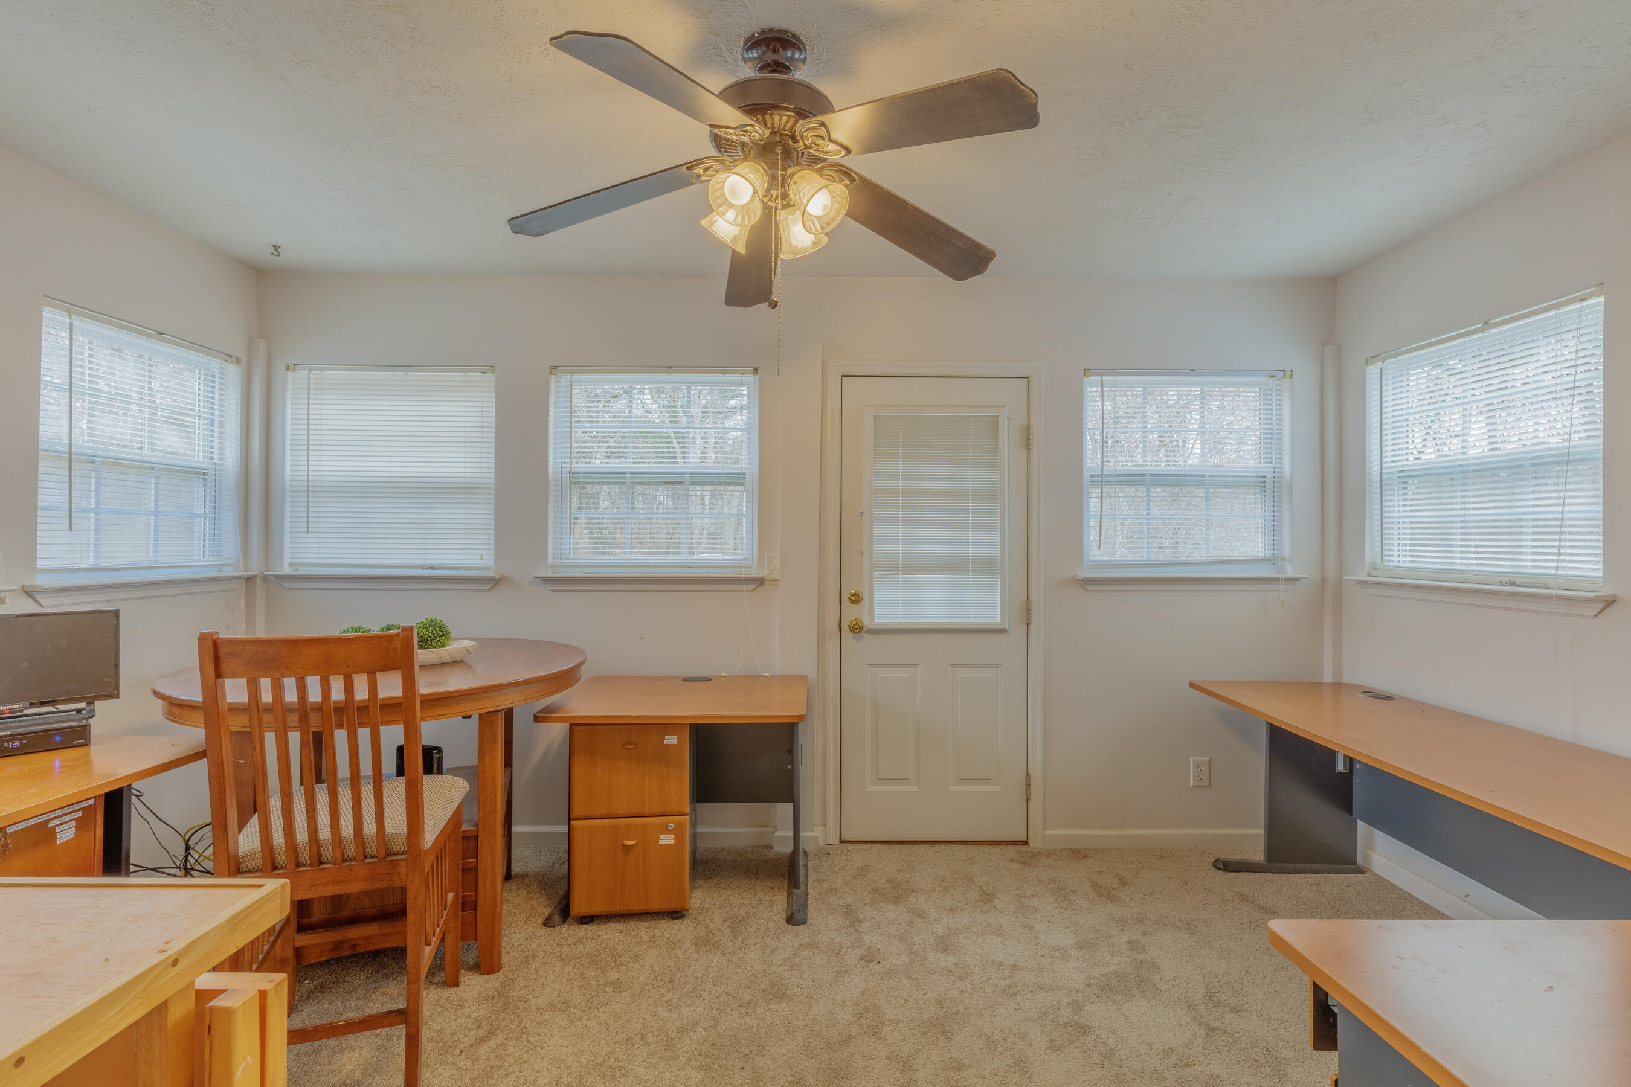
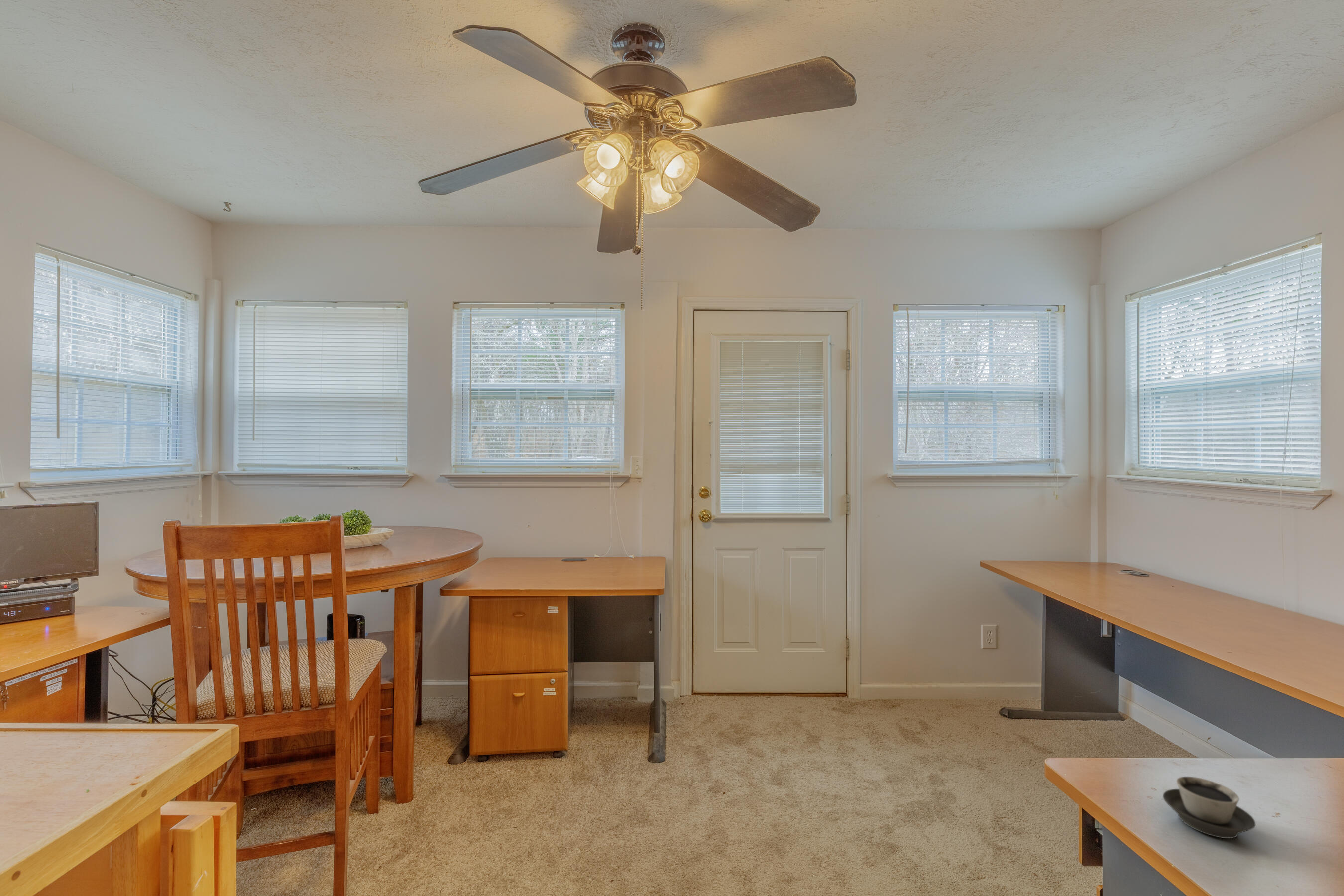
+ cup [1162,776,1256,839]
